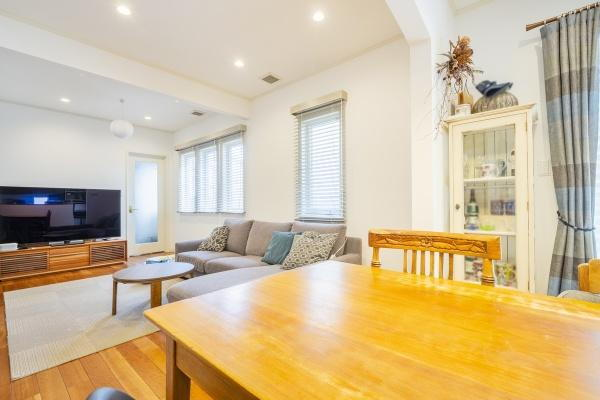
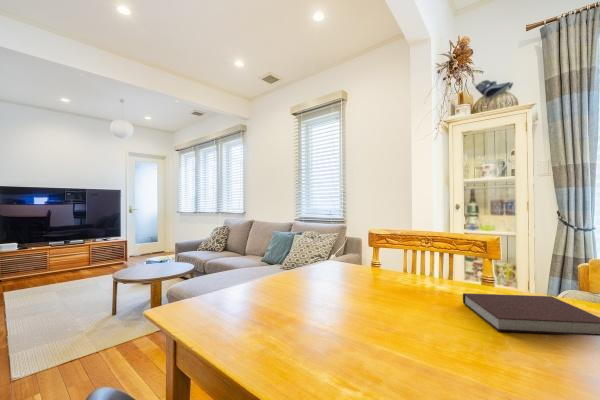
+ notebook [462,292,600,337]
